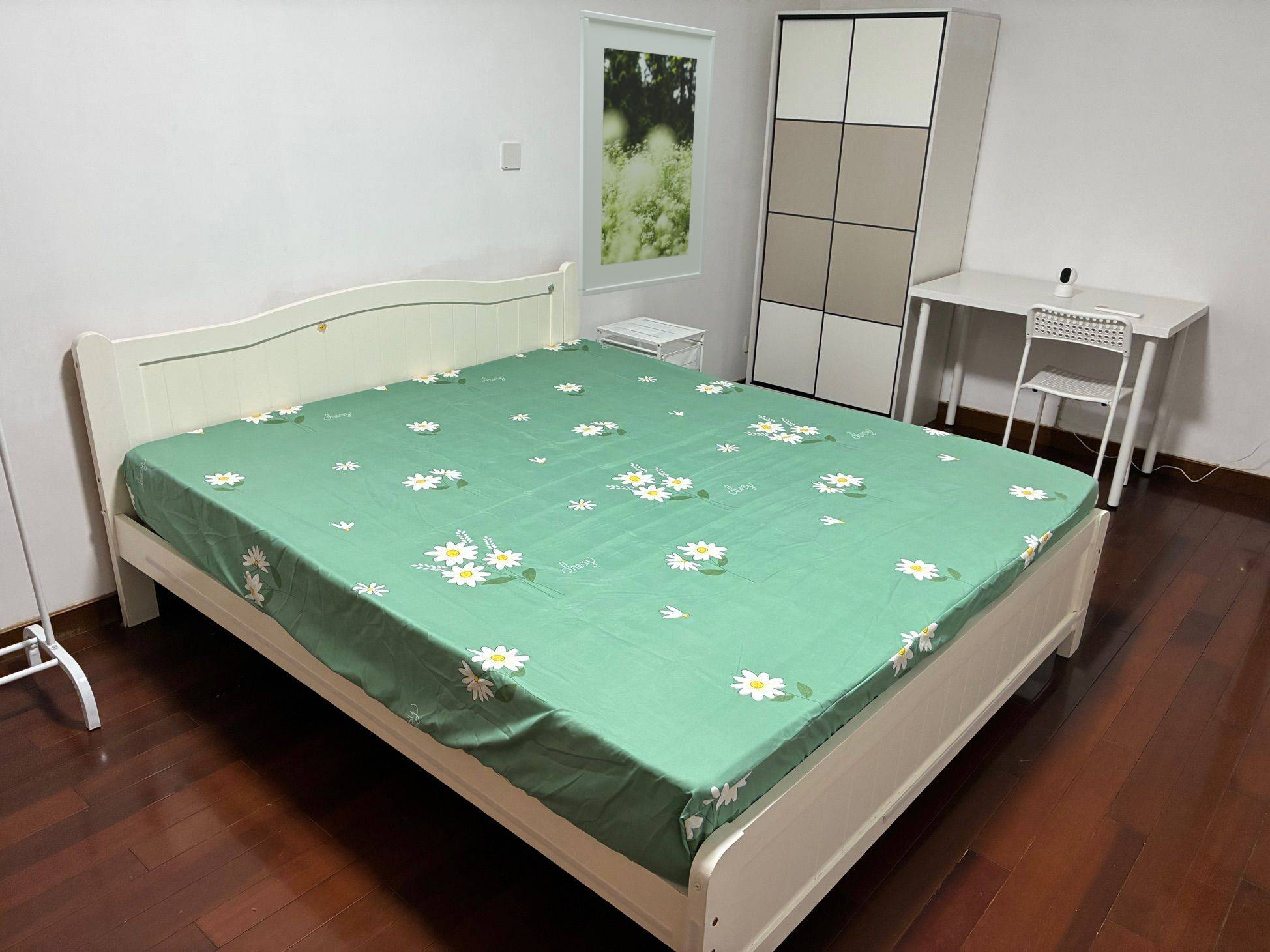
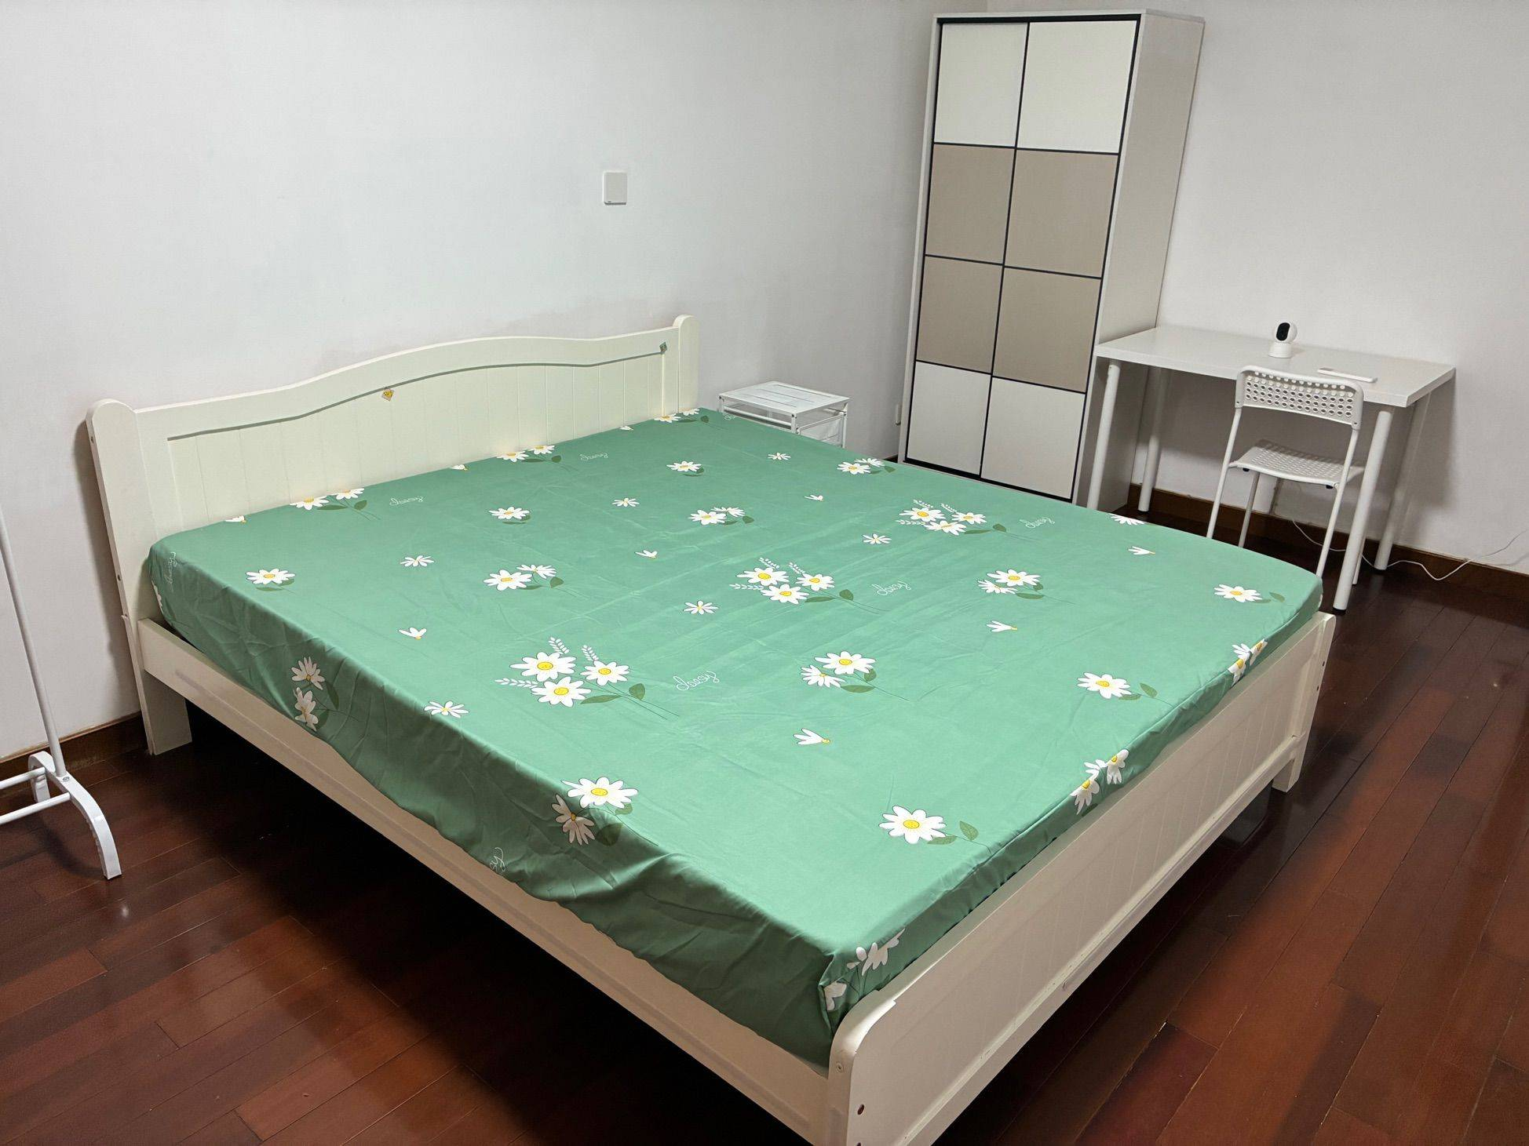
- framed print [578,10,716,297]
